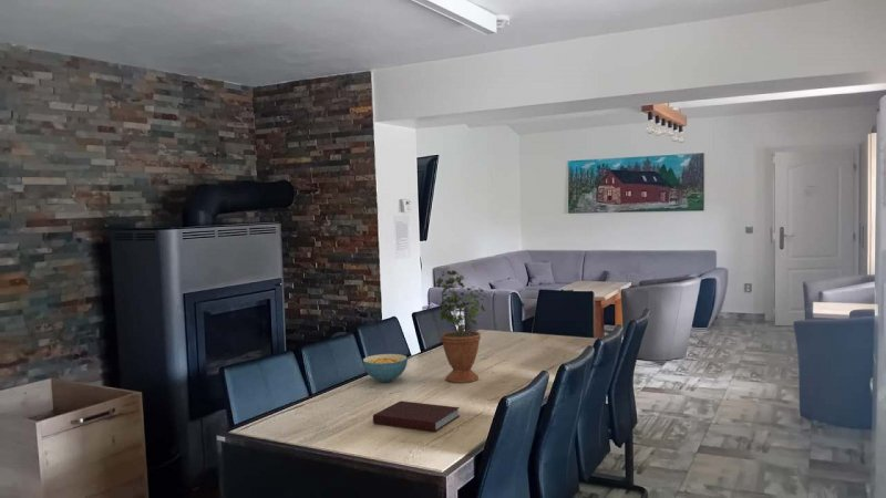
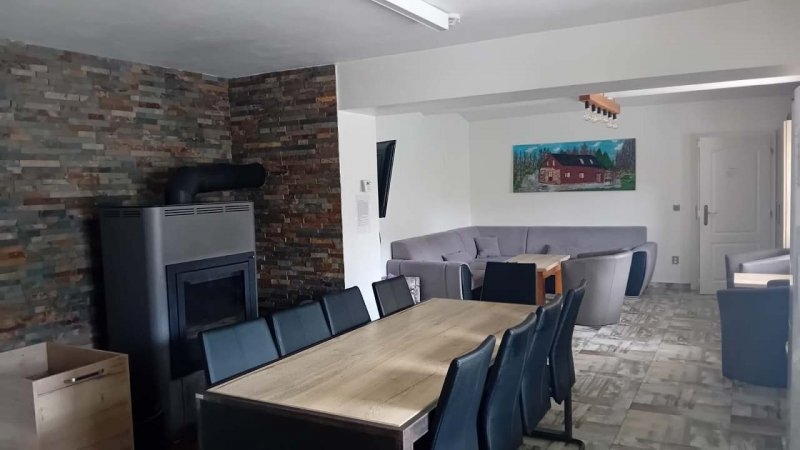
- notebook [372,400,461,433]
- cereal bowl [362,353,409,383]
- potted plant [434,266,488,384]
